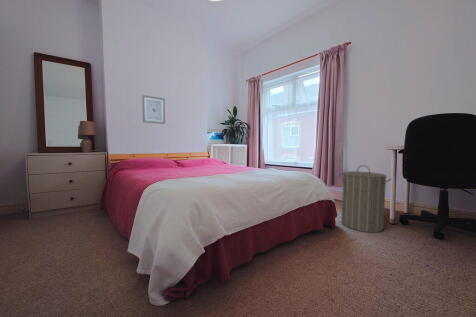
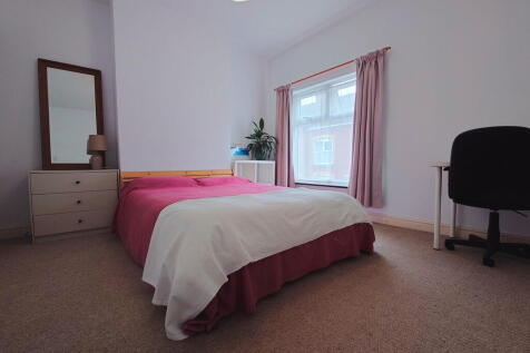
- wall art [141,94,166,125]
- laundry hamper [339,164,393,234]
